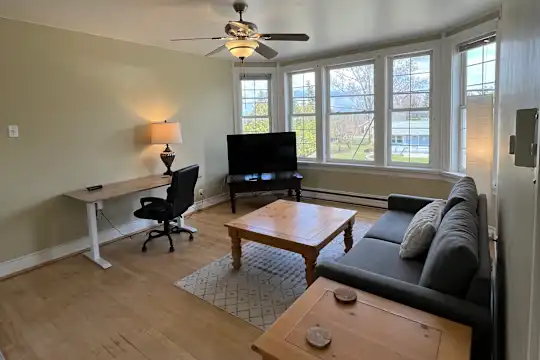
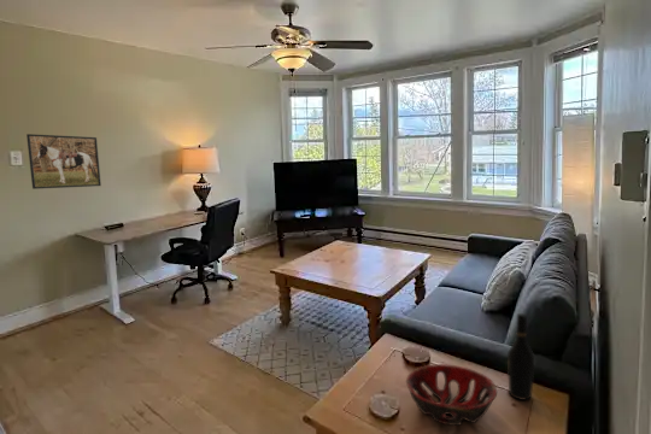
+ wine bottle [506,312,535,401]
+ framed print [25,133,102,190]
+ decorative bowl [405,363,498,427]
